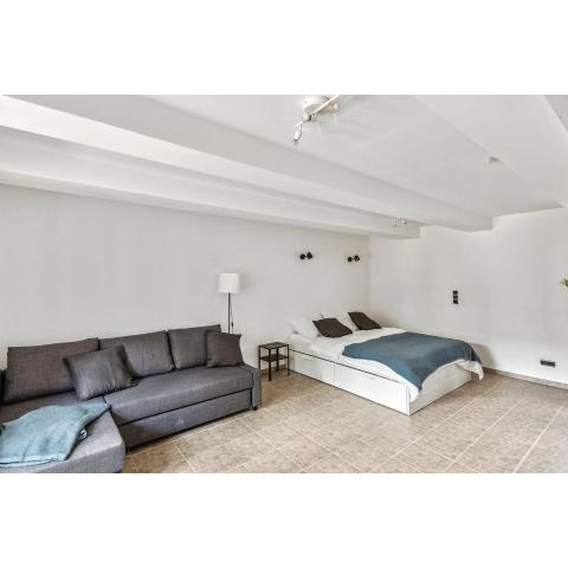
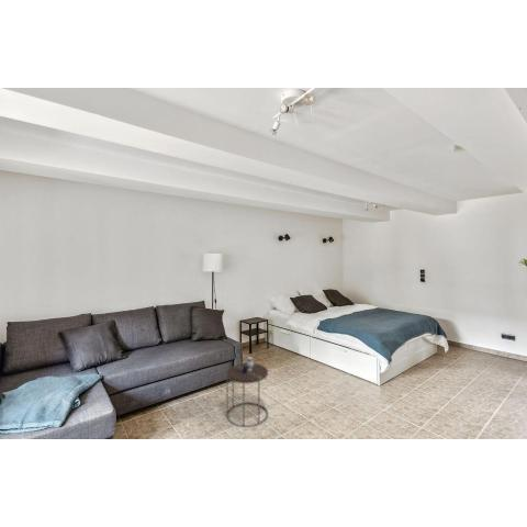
+ side table [226,356,269,428]
